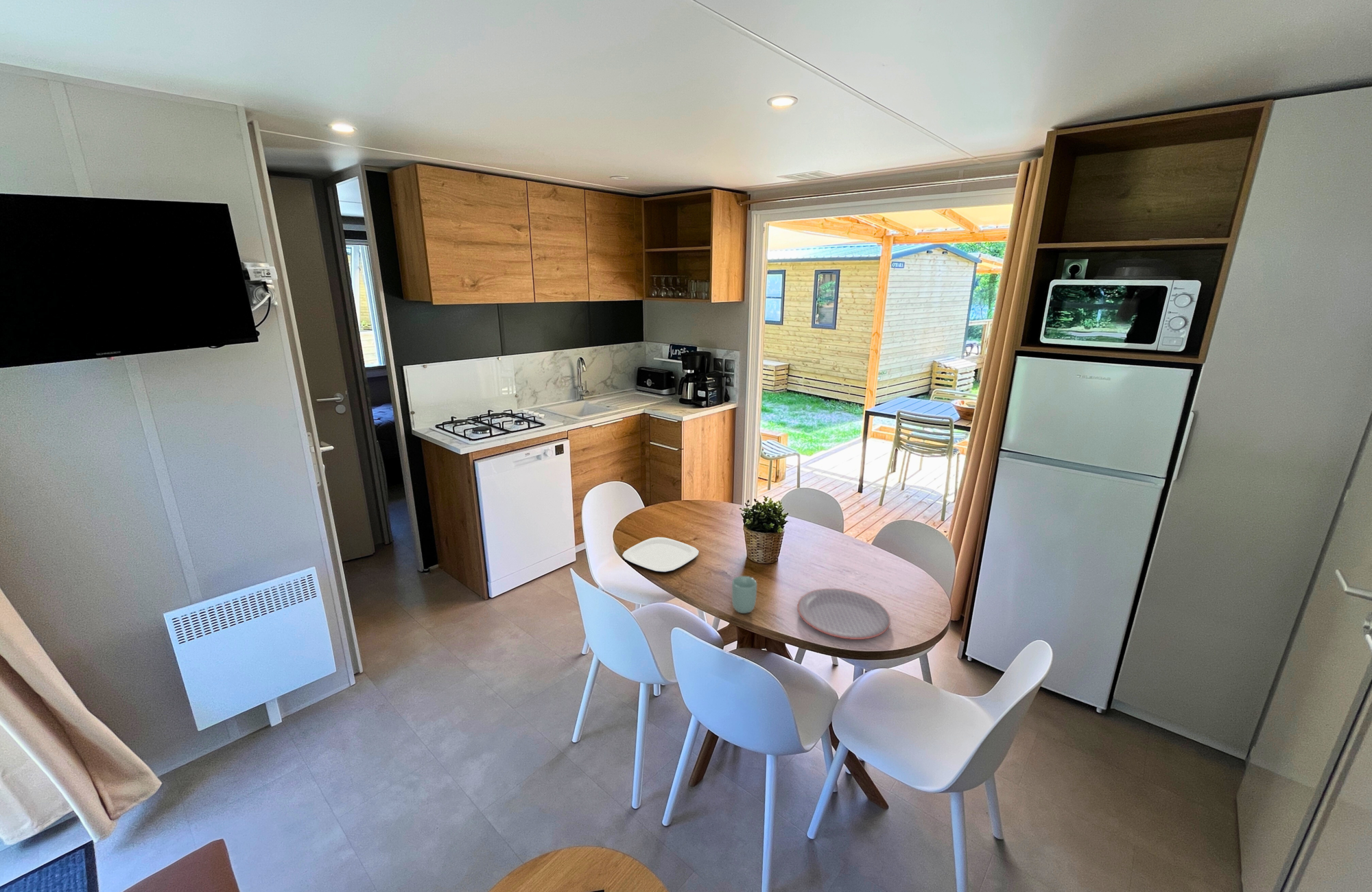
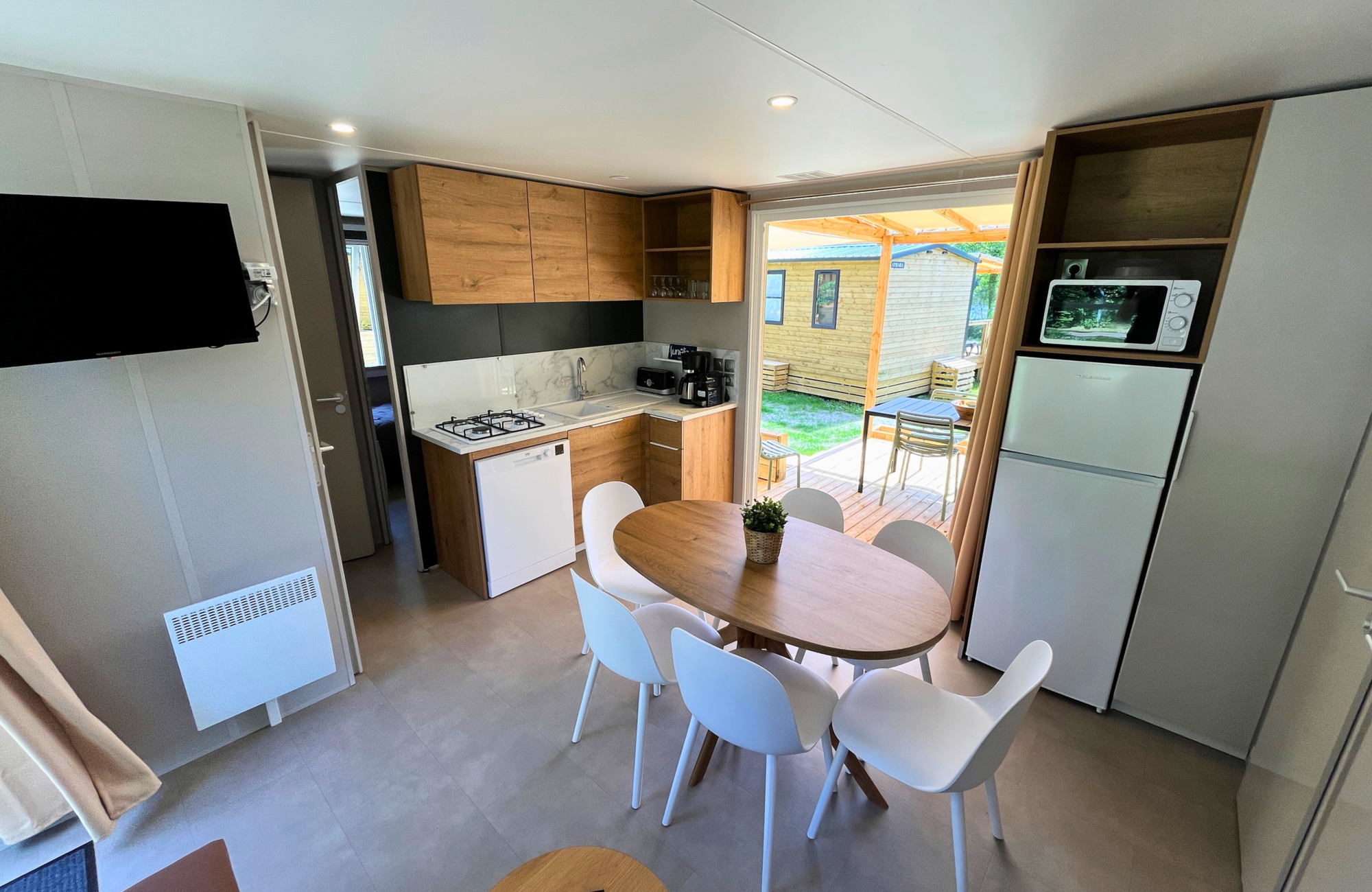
- plate [796,588,891,640]
- plate [622,537,700,573]
- cup [731,576,757,614]
